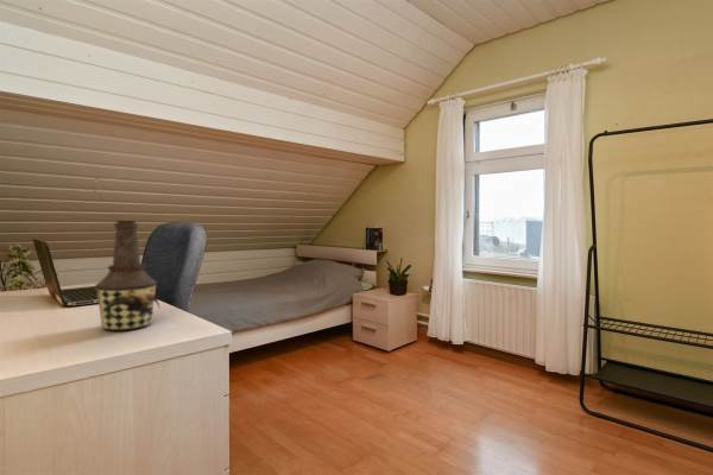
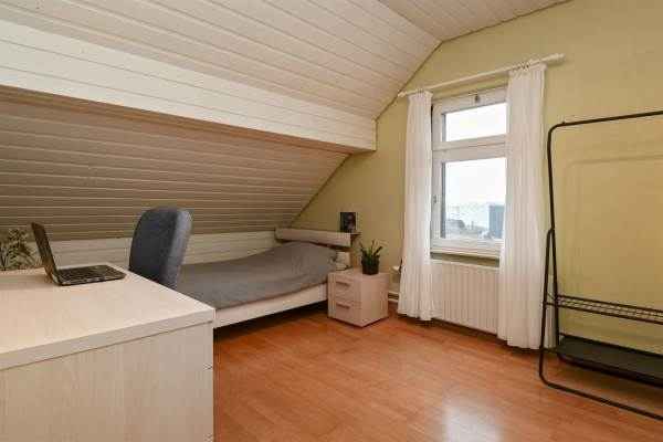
- bottle [94,220,160,331]
